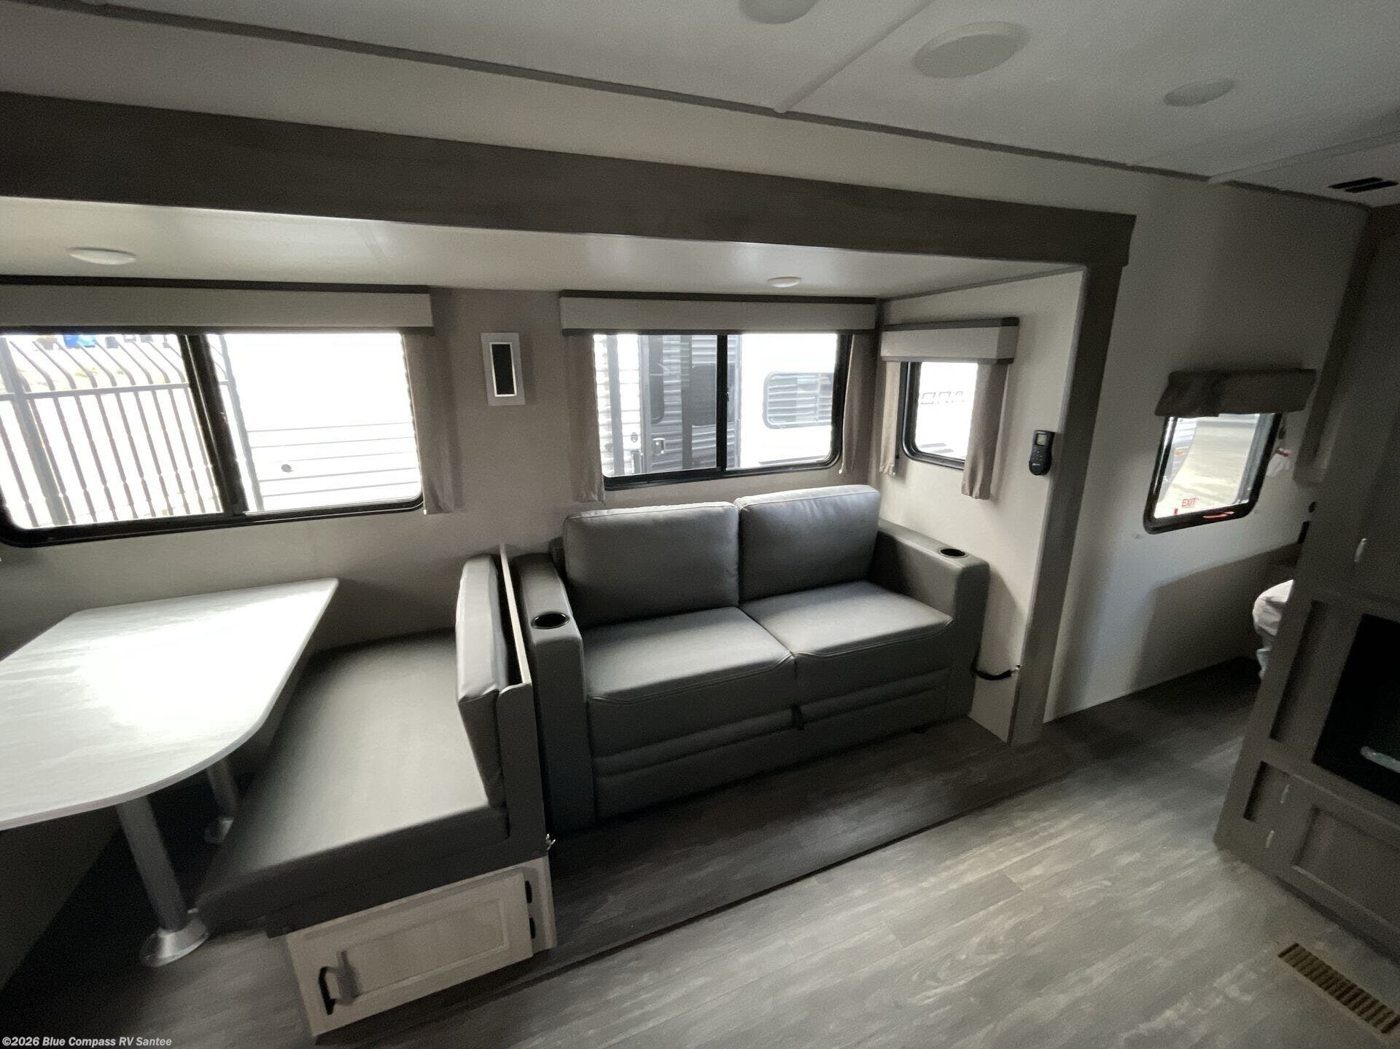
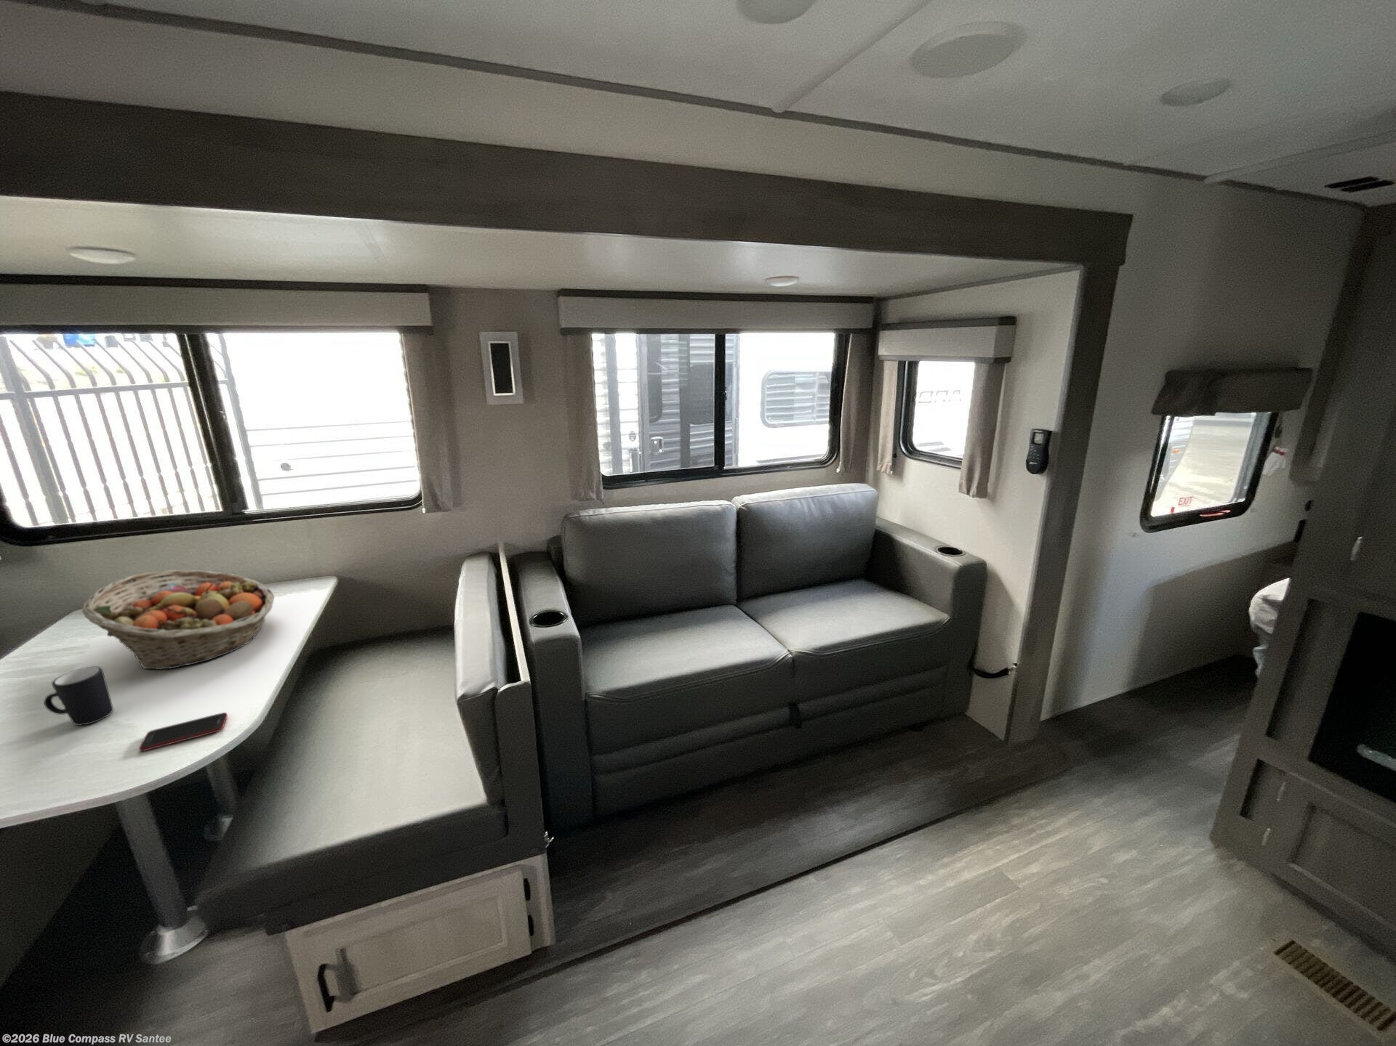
+ cell phone [139,712,229,752]
+ mug [44,666,114,726]
+ fruit basket [81,569,275,670]
